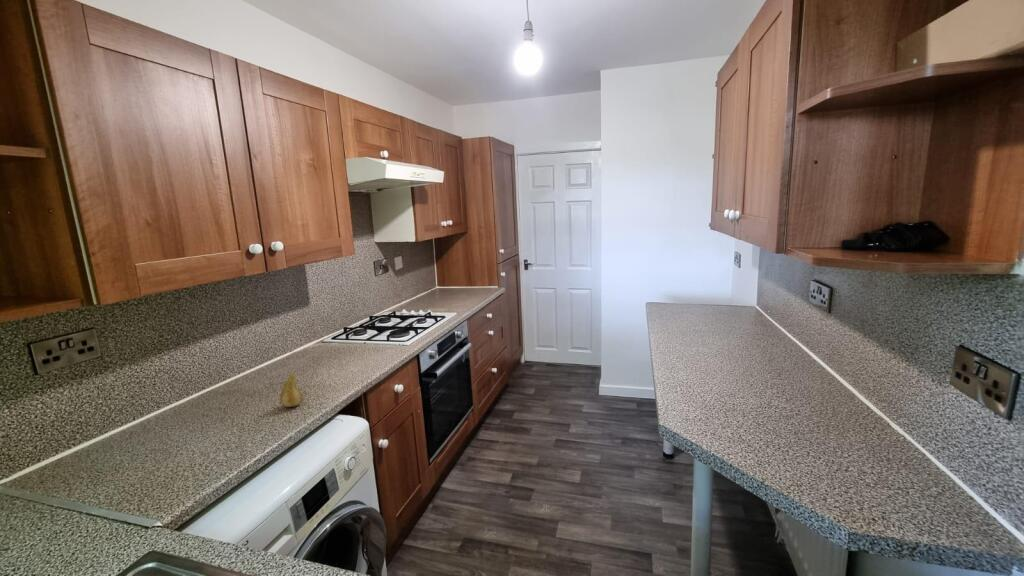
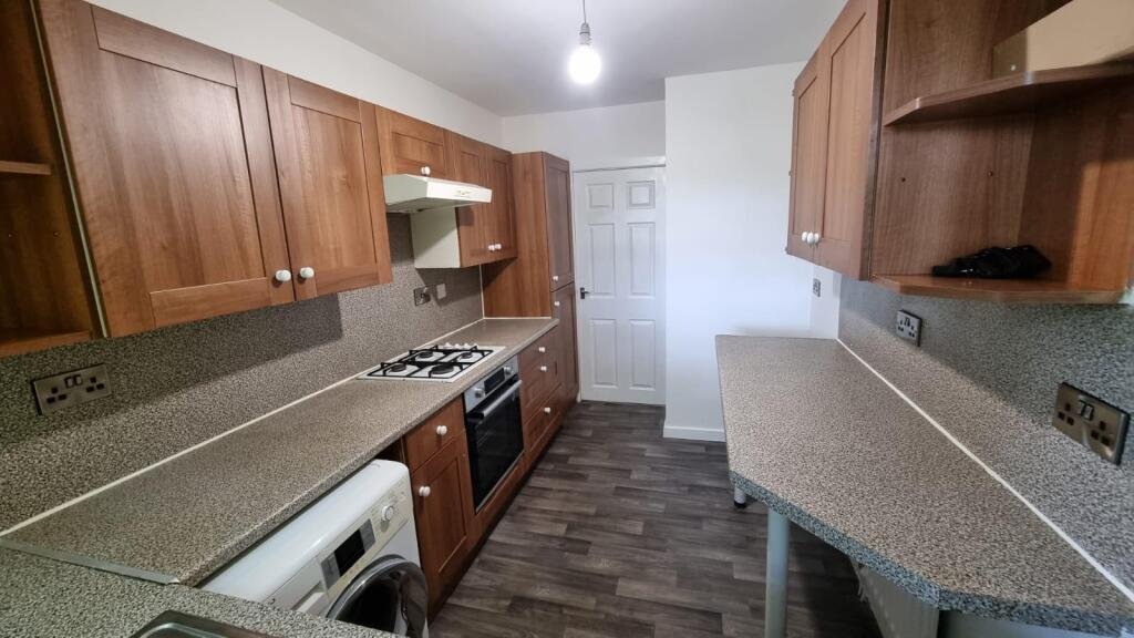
- fruit [279,372,303,408]
